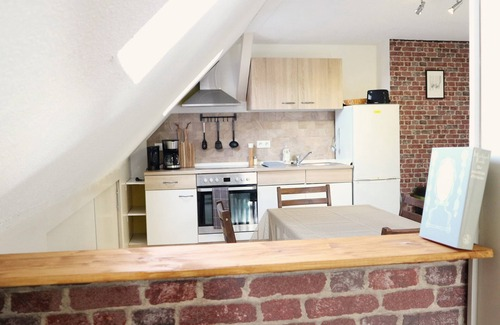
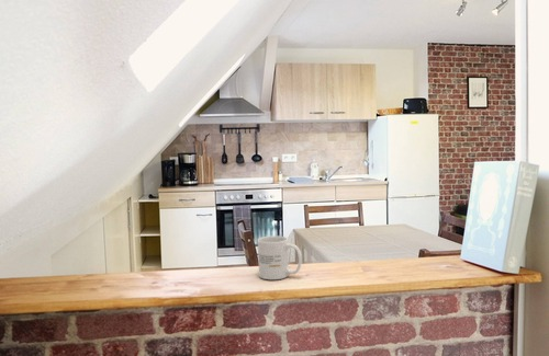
+ mug [256,234,303,280]
